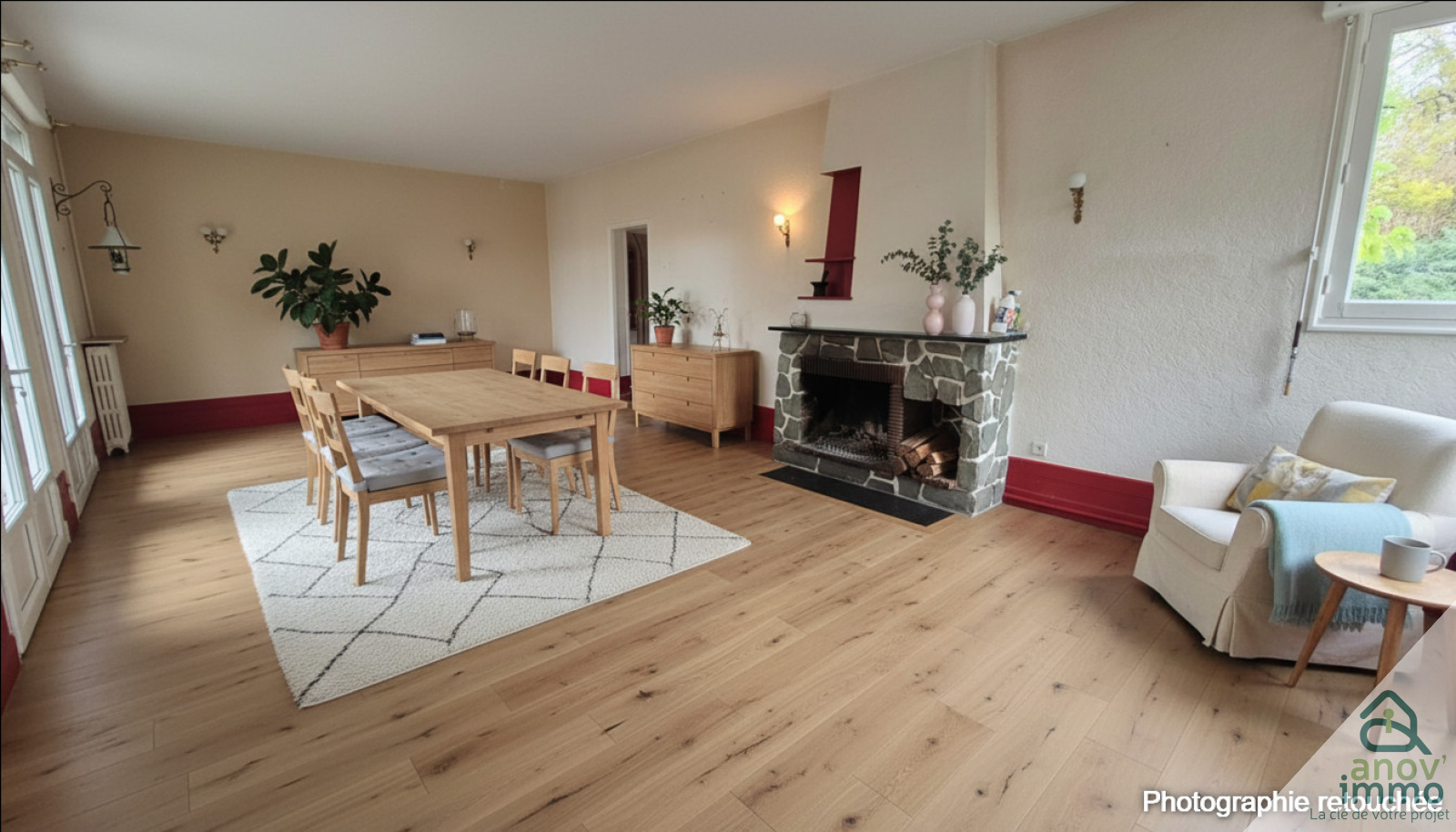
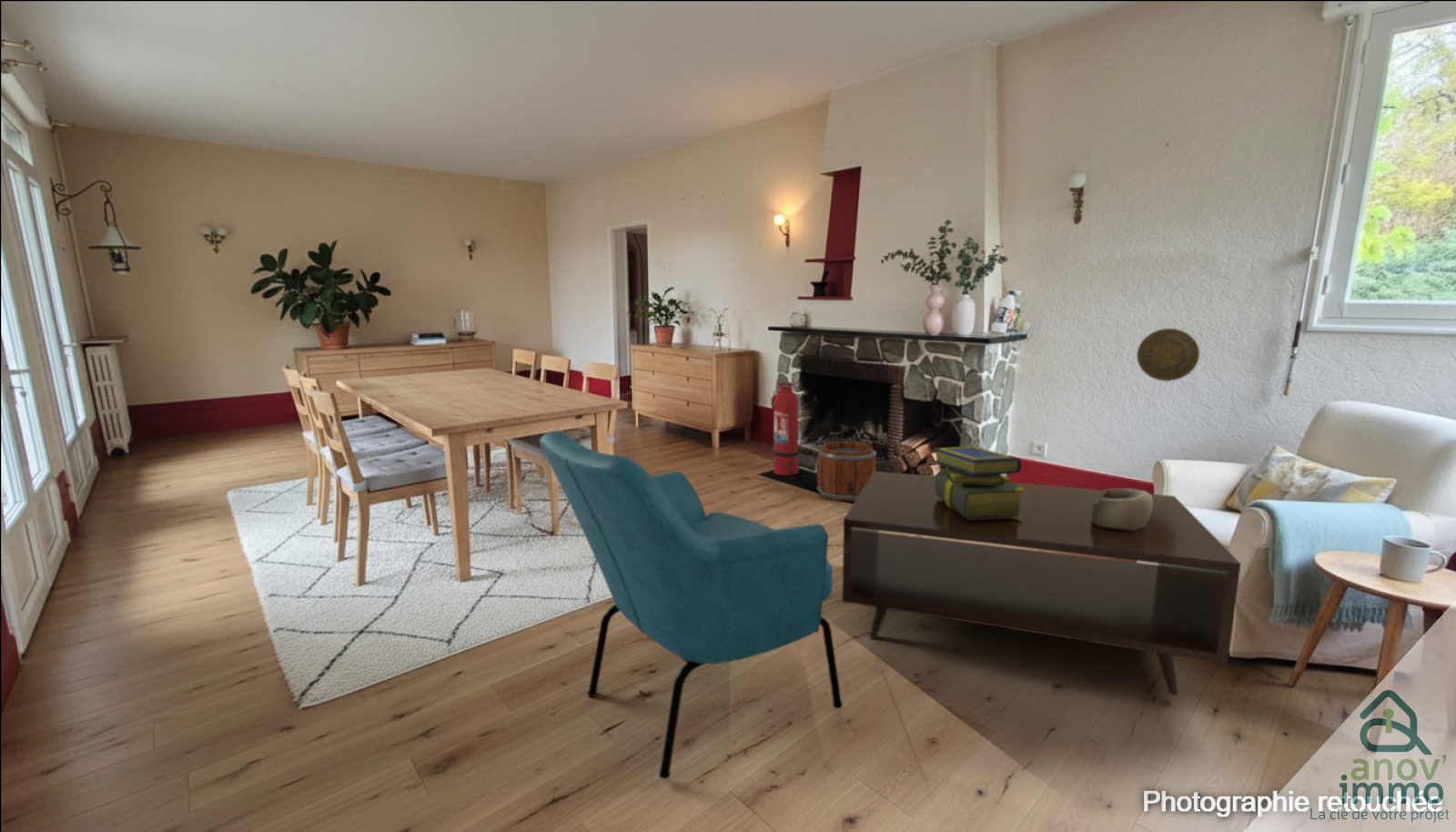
+ bucket [816,441,877,502]
+ stack of books [932,445,1025,520]
+ coffee table [841,471,1242,695]
+ armchair [538,430,844,780]
+ decorative plate [1136,328,1200,382]
+ decorative bowl [1092,488,1153,531]
+ fire extinguisher [770,381,800,476]
